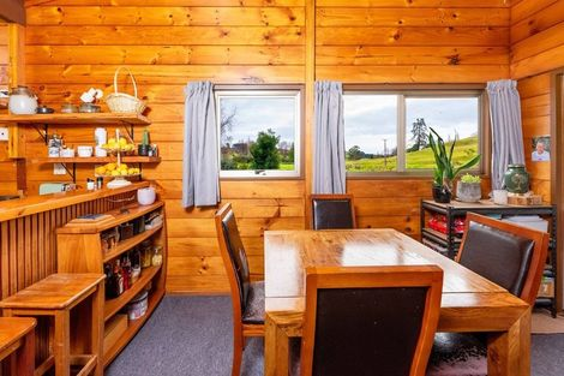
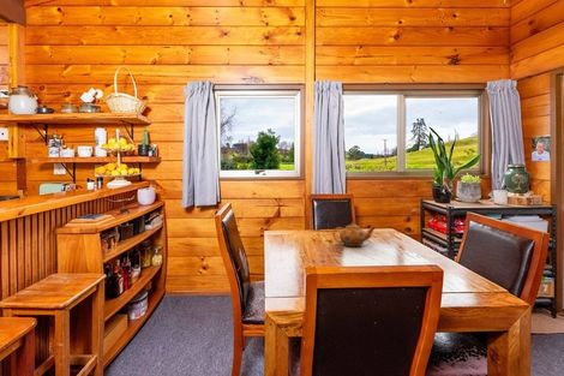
+ teapot [331,220,377,247]
